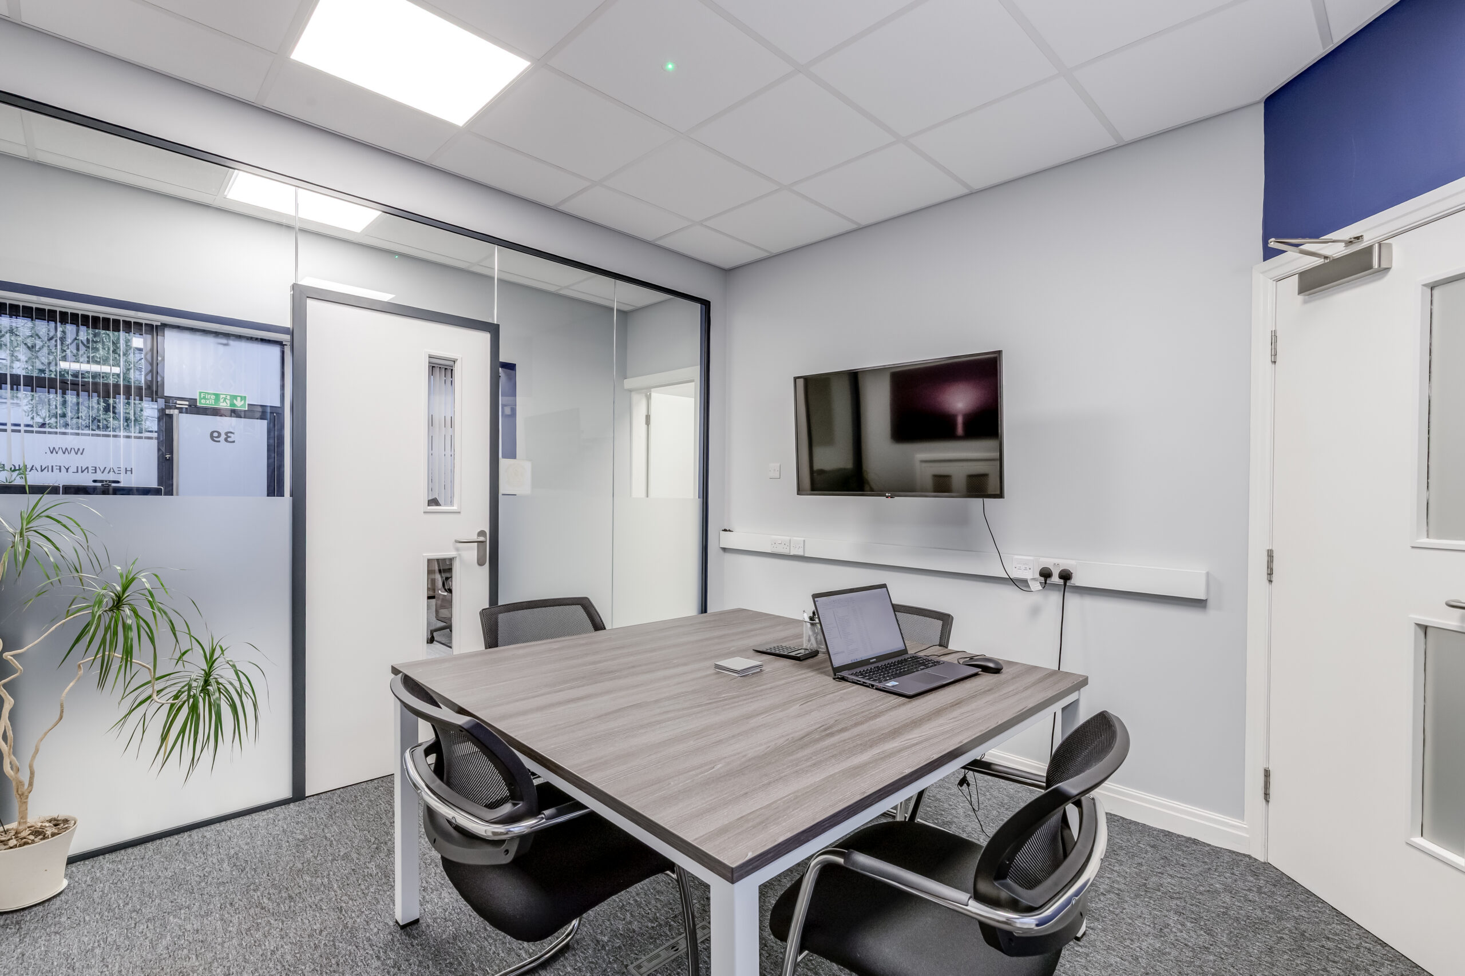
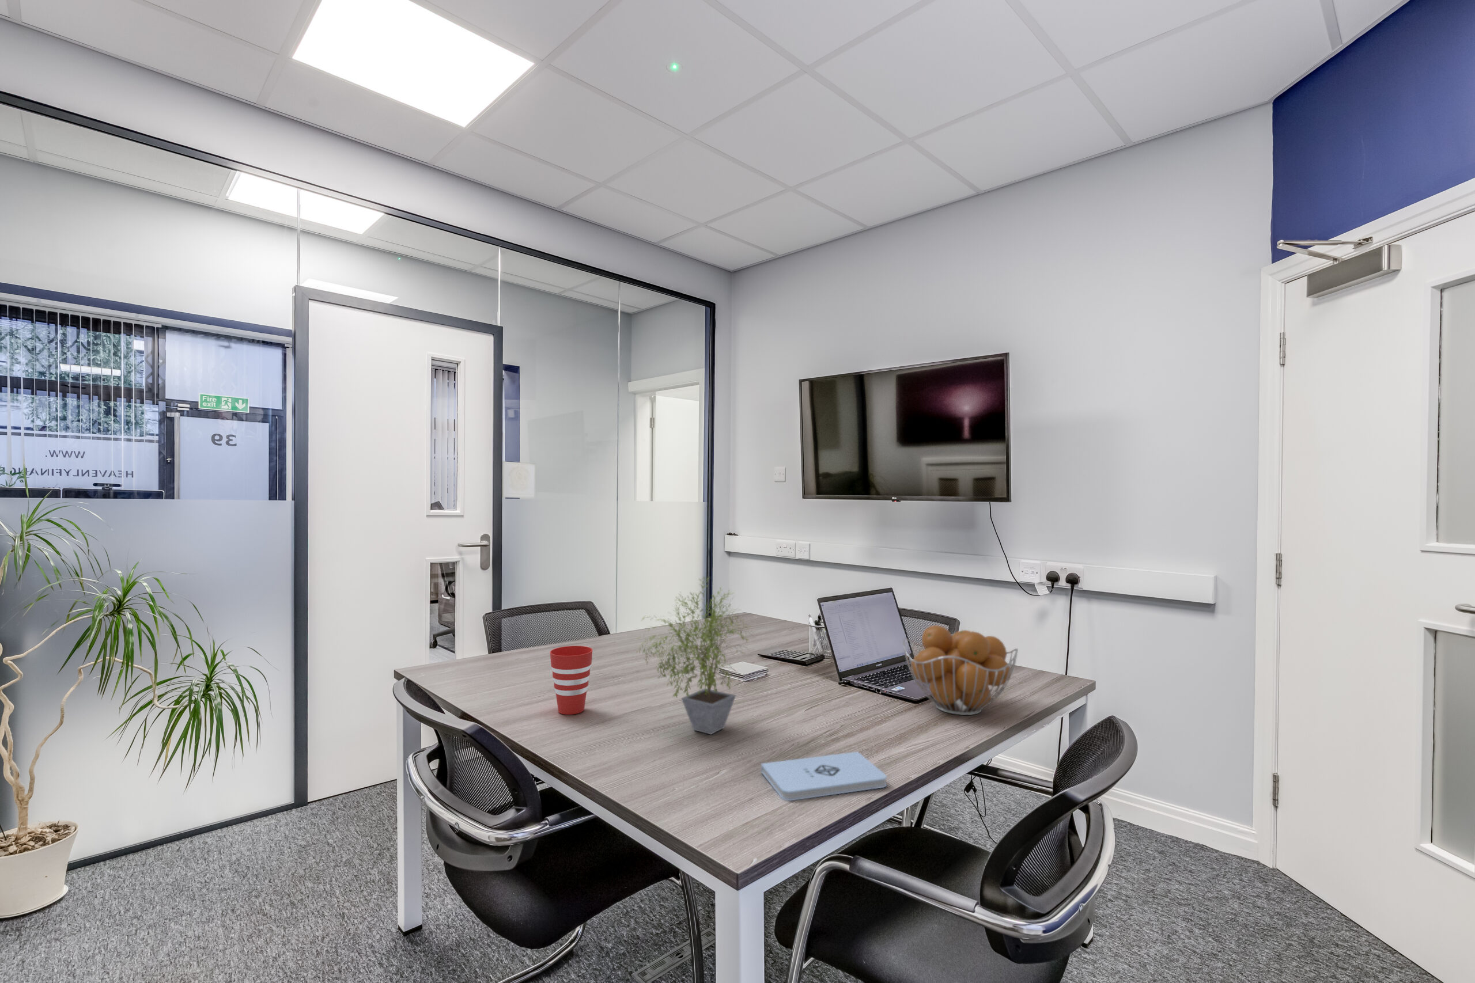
+ cup [550,645,593,715]
+ notepad [761,750,887,802]
+ potted plant [634,576,755,735]
+ fruit basket [902,625,1018,715]
